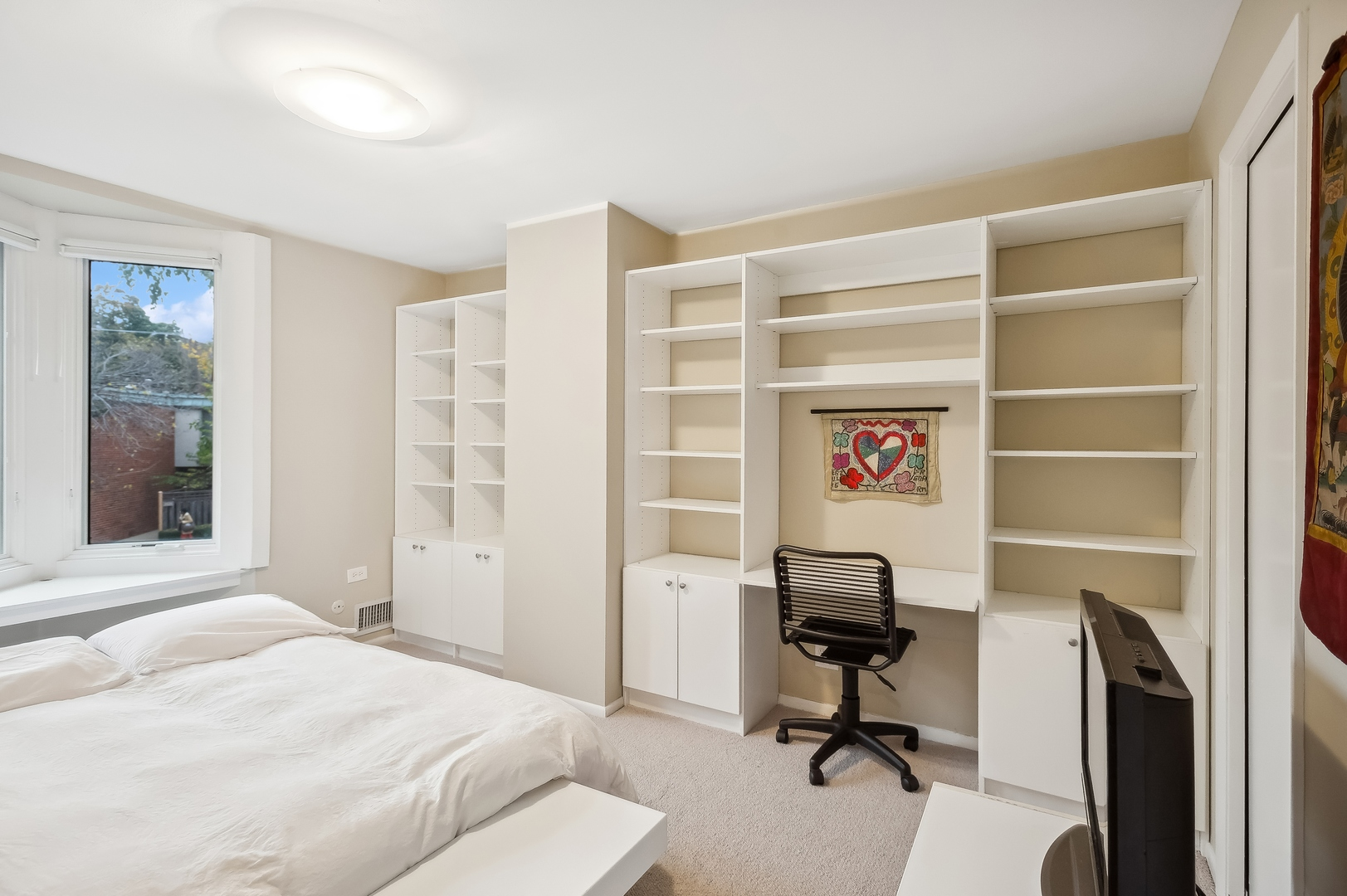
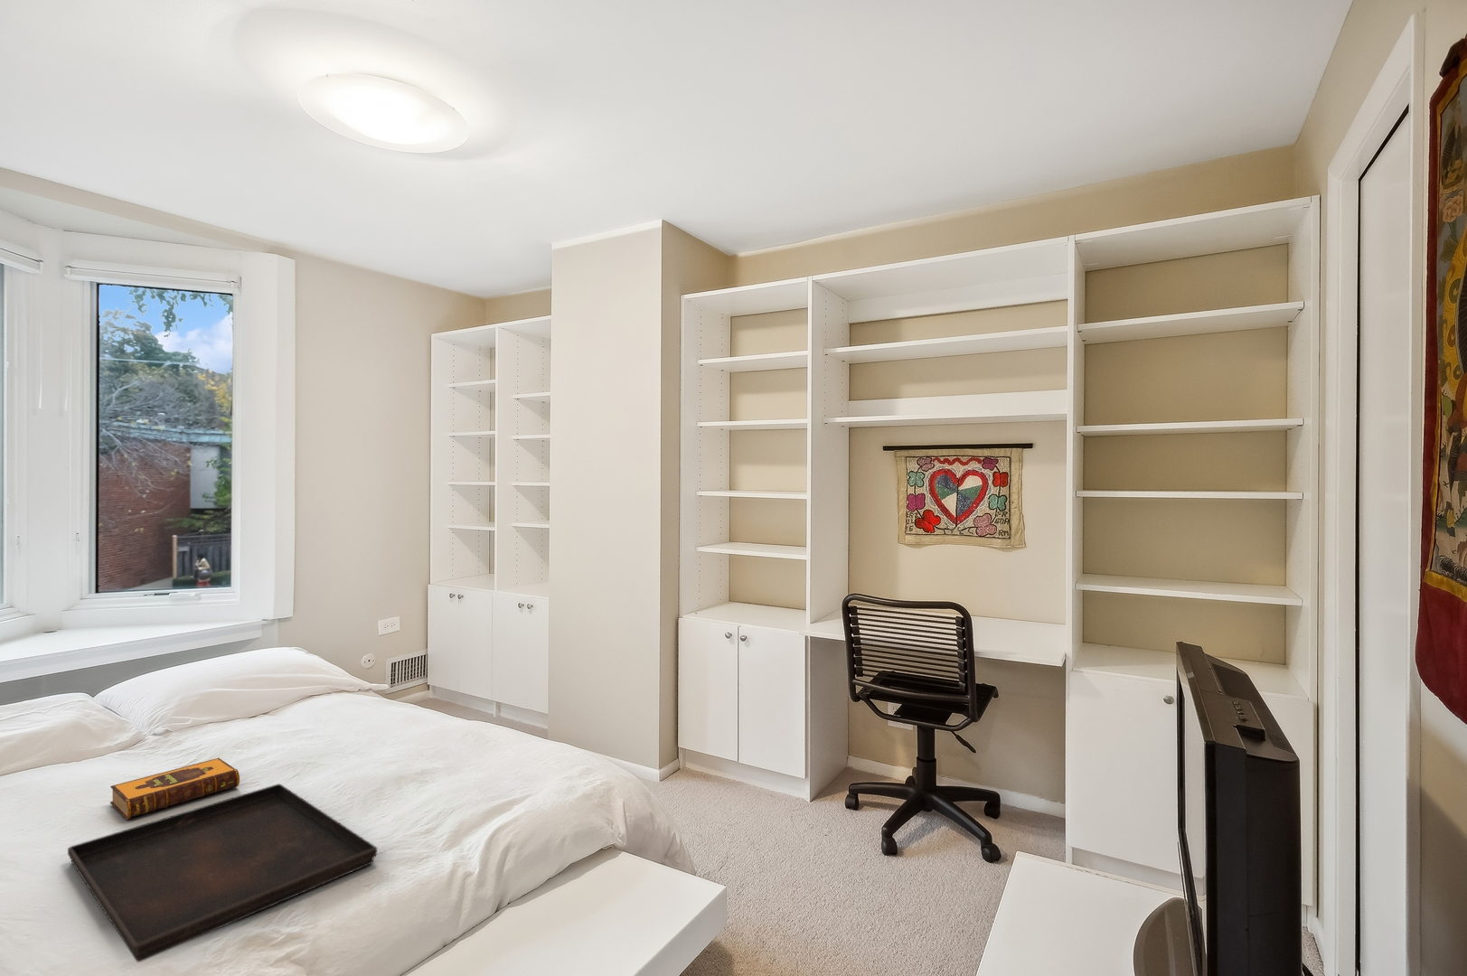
+ hardback book [109,757,241,820]
+ serving tray [66,782,378,963]
